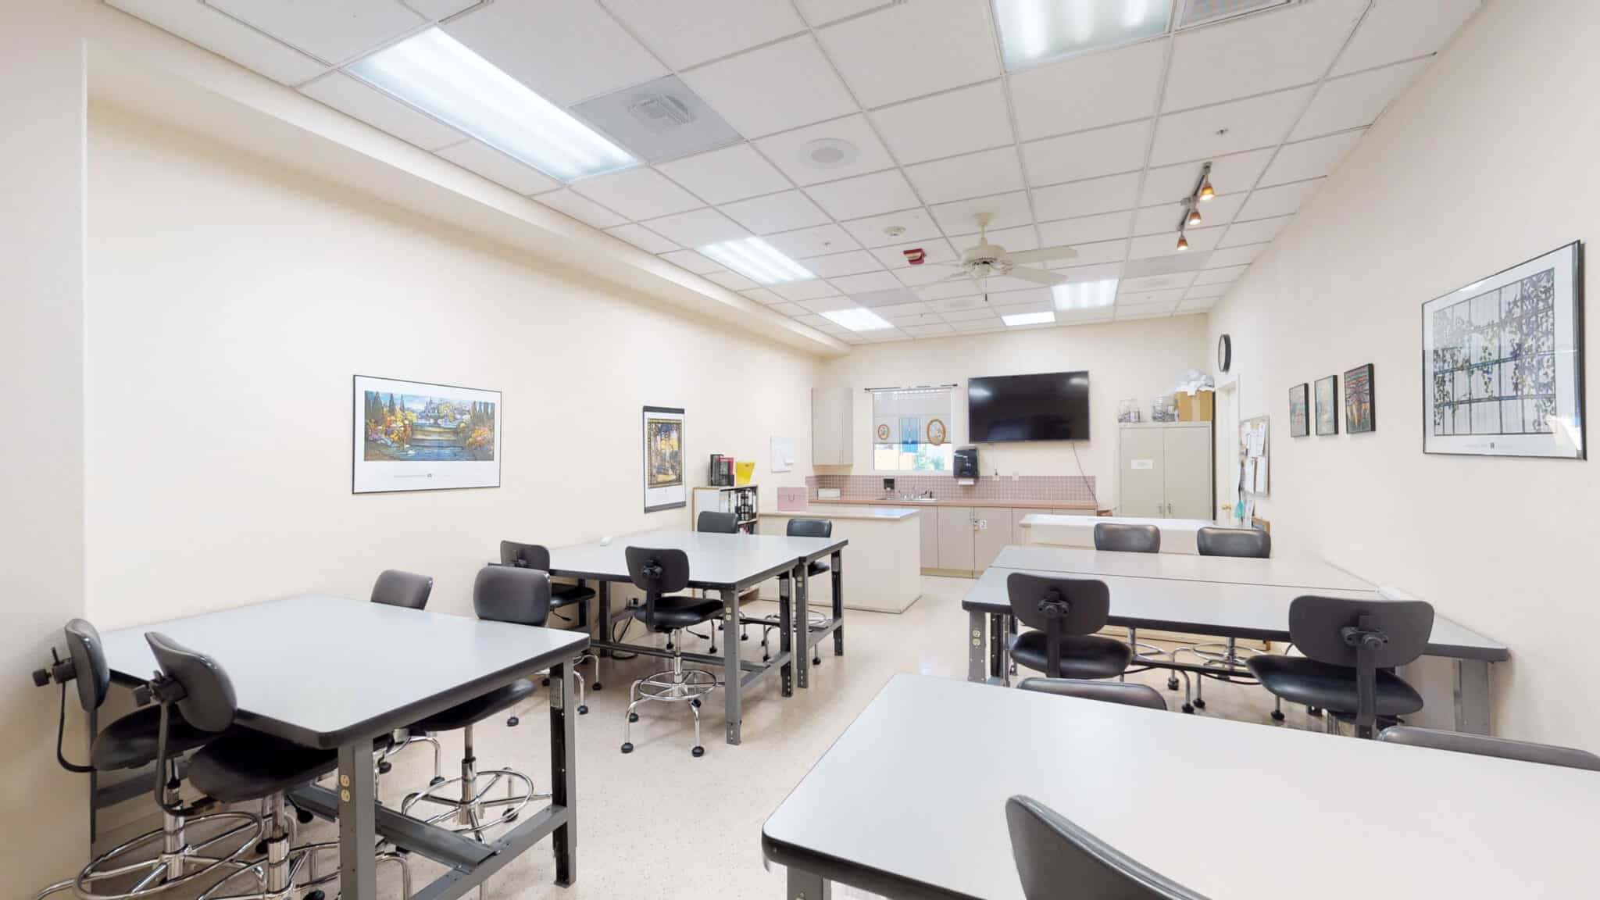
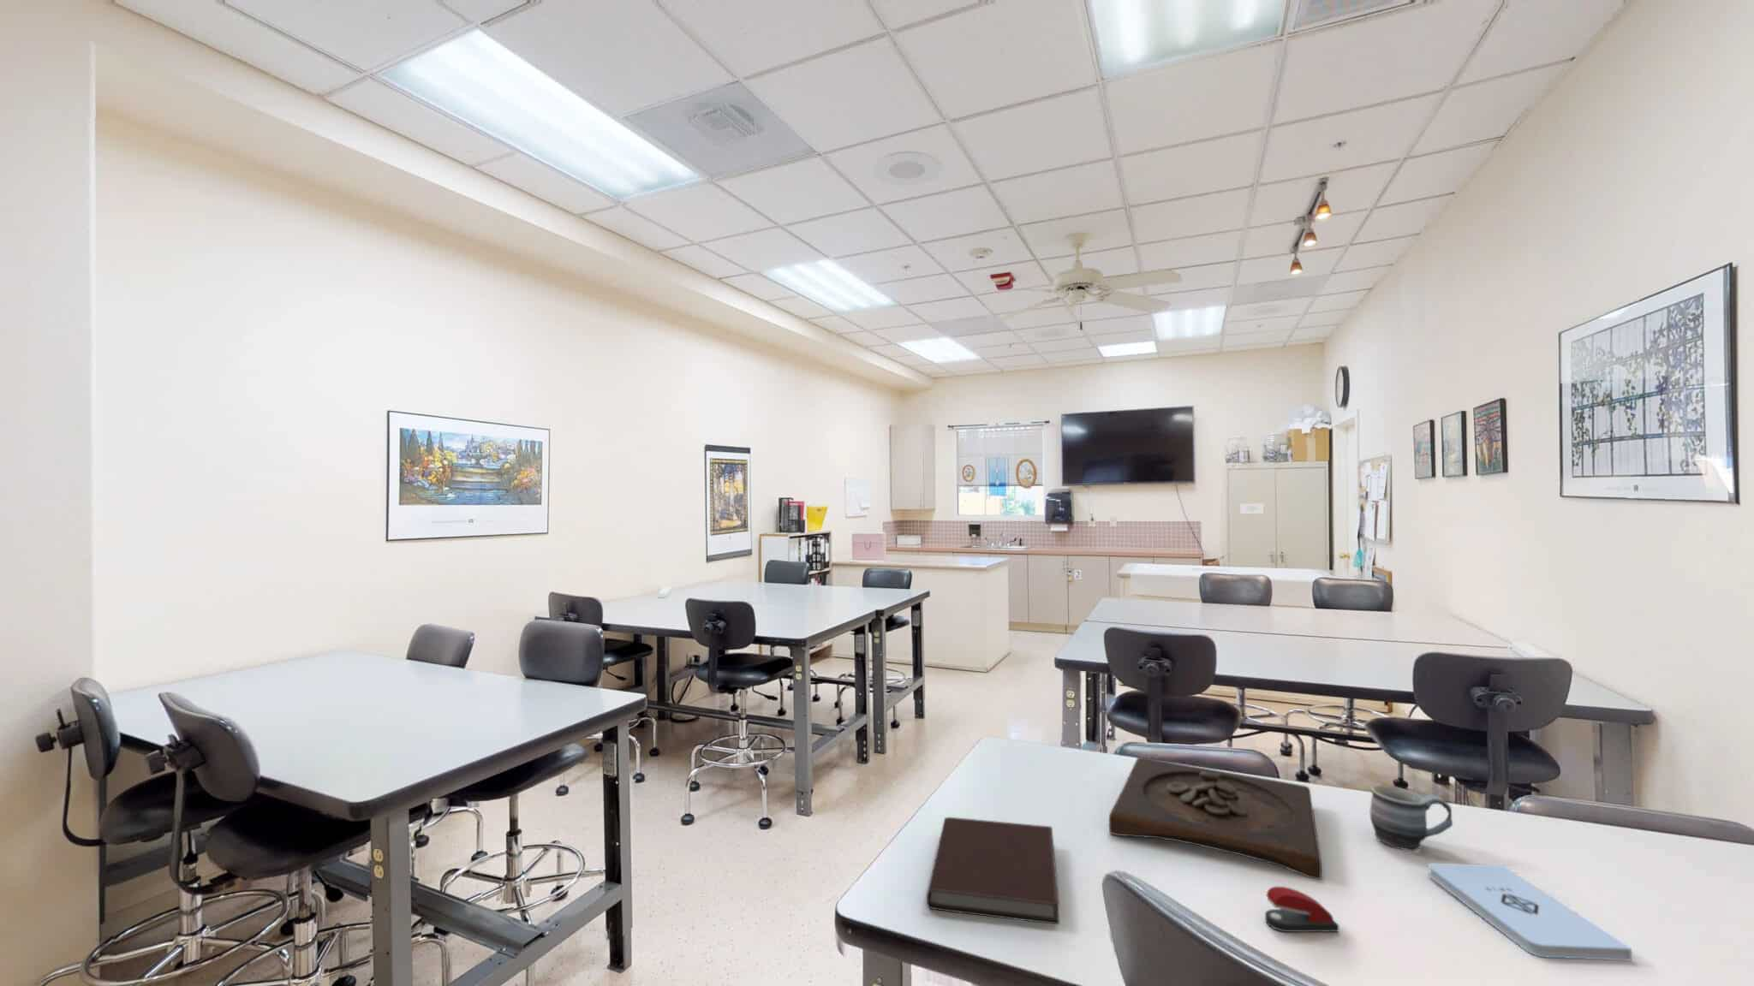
+ mug [1370,784,1453,851]
+ wooden tray [1108,756,1323,881]
+ notepad [1428,863,1632,961]
+ stapler [1264,886,1340,933]
+ notebook [926,816,1060,926]
